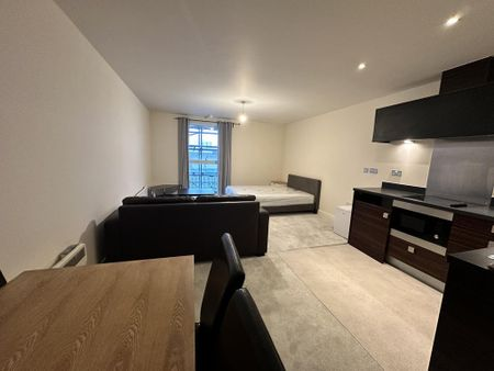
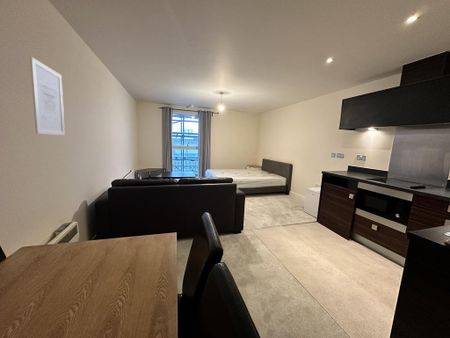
+ wall art [29,56,66,136]
